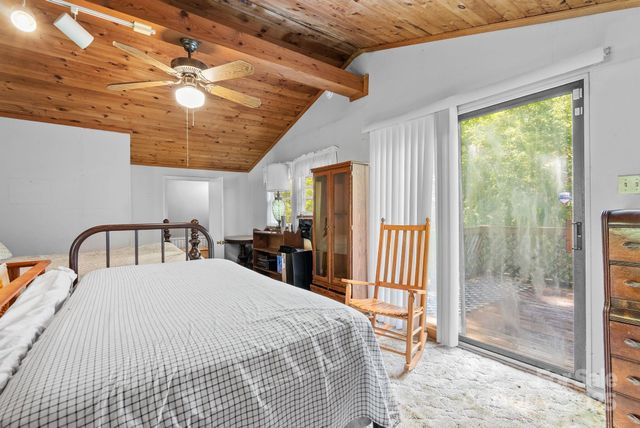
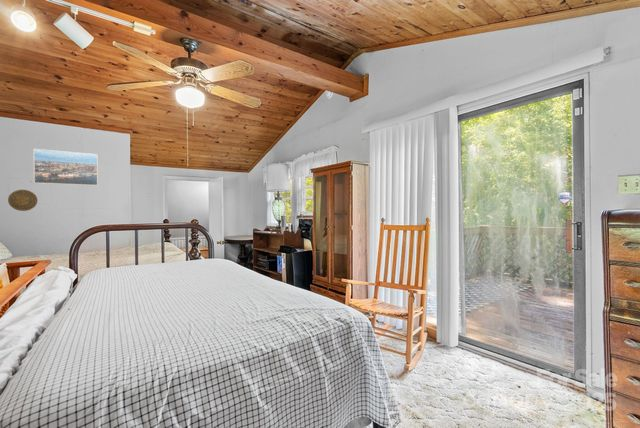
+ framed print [33,148,99,186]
+ decorative plate [7,189,39,212]
